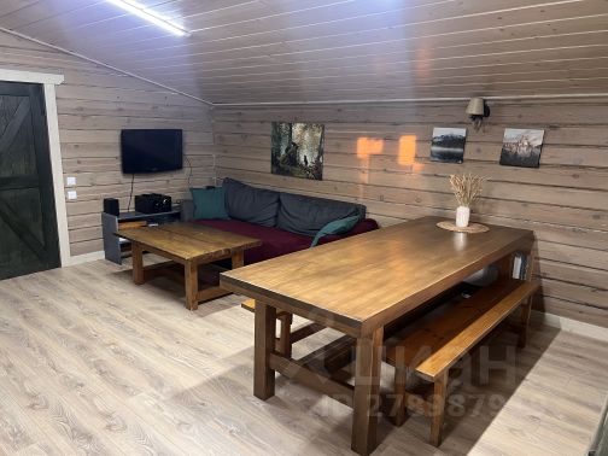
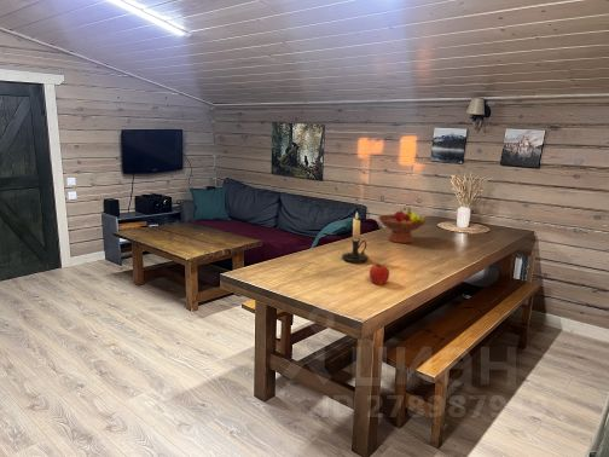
+ fruit bowl [377,207,428,244]
+ apple [369,261,390,285]
+ candle holder [341,210,370,265]
